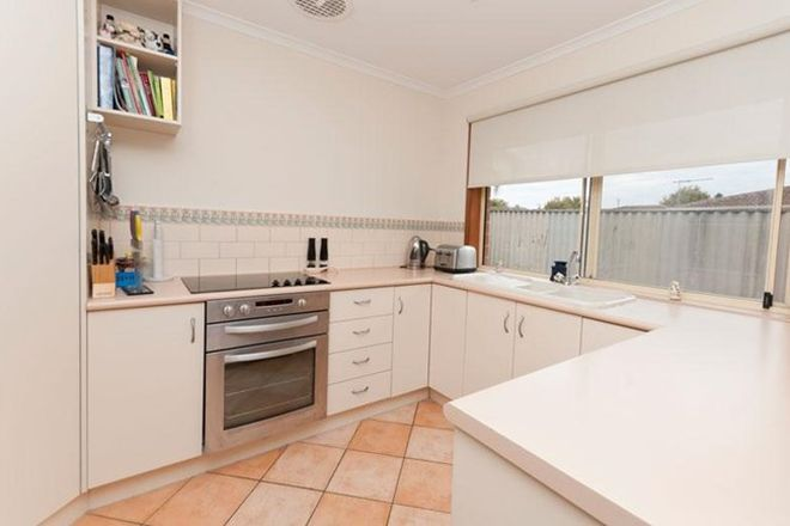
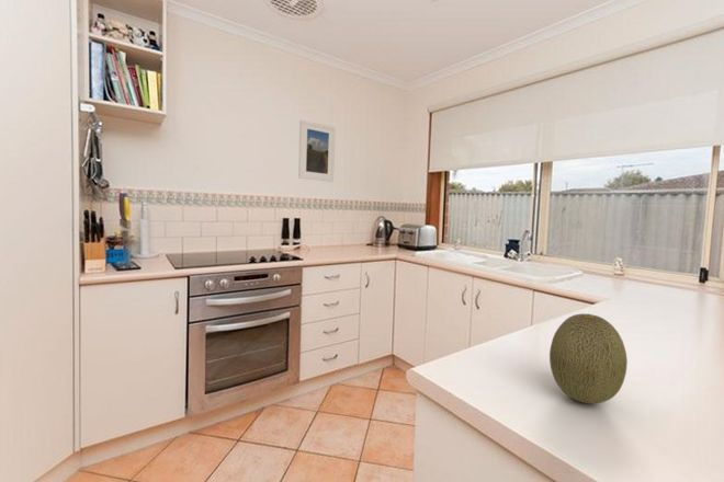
+ fruit [548,312,629,404]
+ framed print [297,119,337,183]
